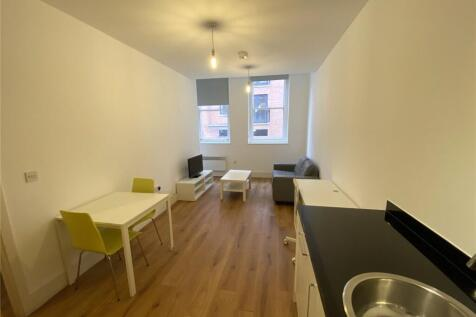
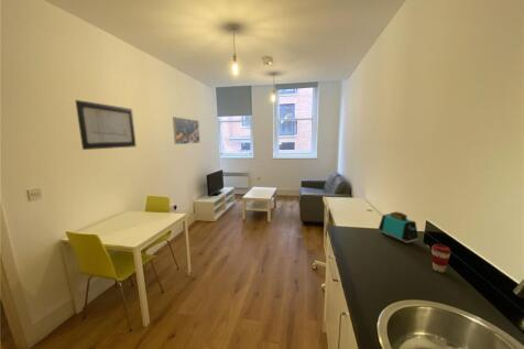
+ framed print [172,116,201,145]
+ toaster [378,210,419,246]
+ coffee cup [430,243,452,273]
+ wall art [75,99,138,151]
